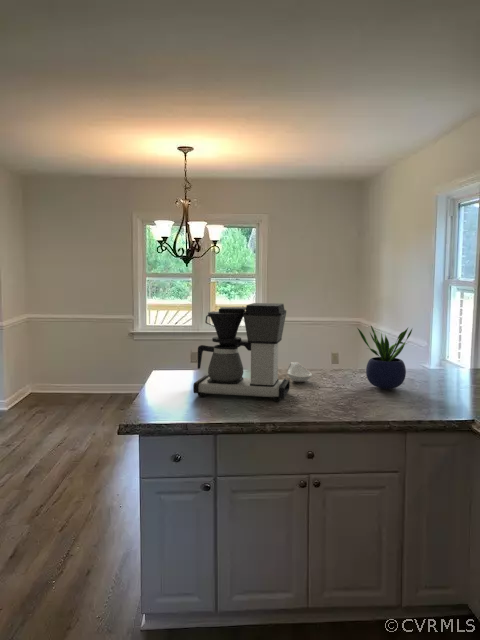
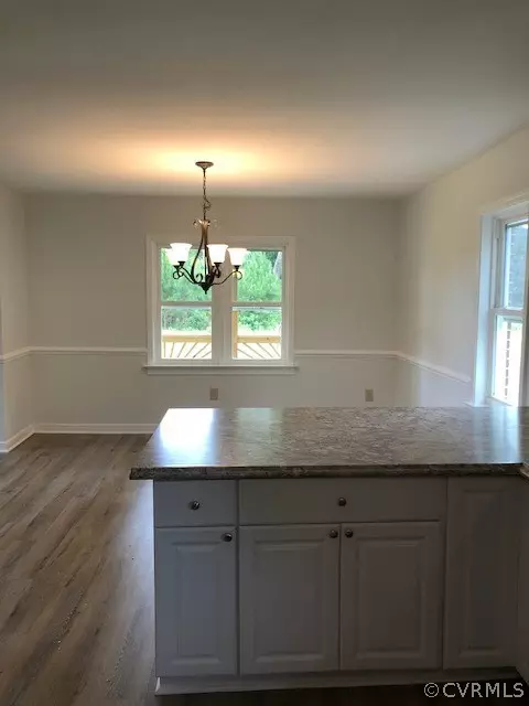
- potted plant [356,325,414,390]
- coffee maker [192,302,291,402]
- spoon rest [286,361,313,383]
